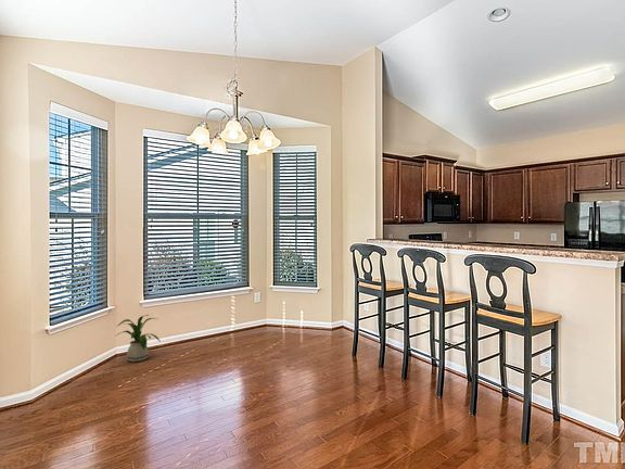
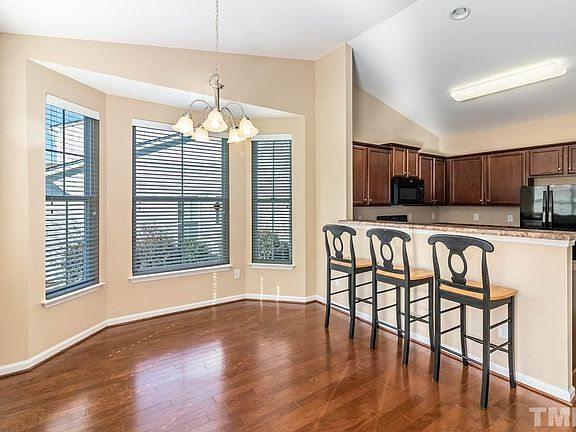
- house plant [114,314,161,363]
